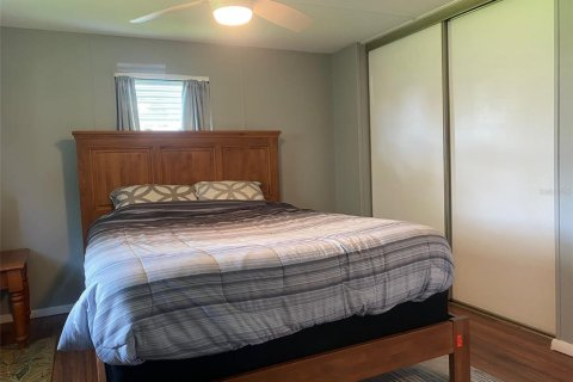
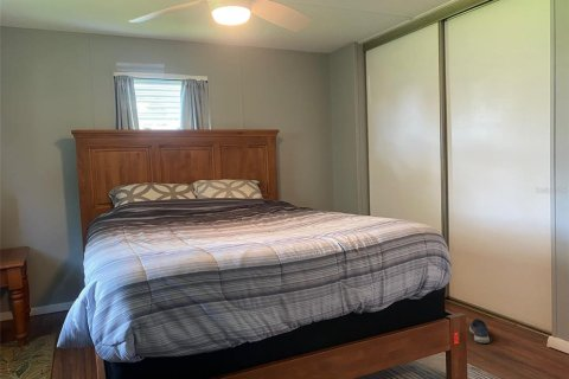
+ shoe [468,317,491,345]
